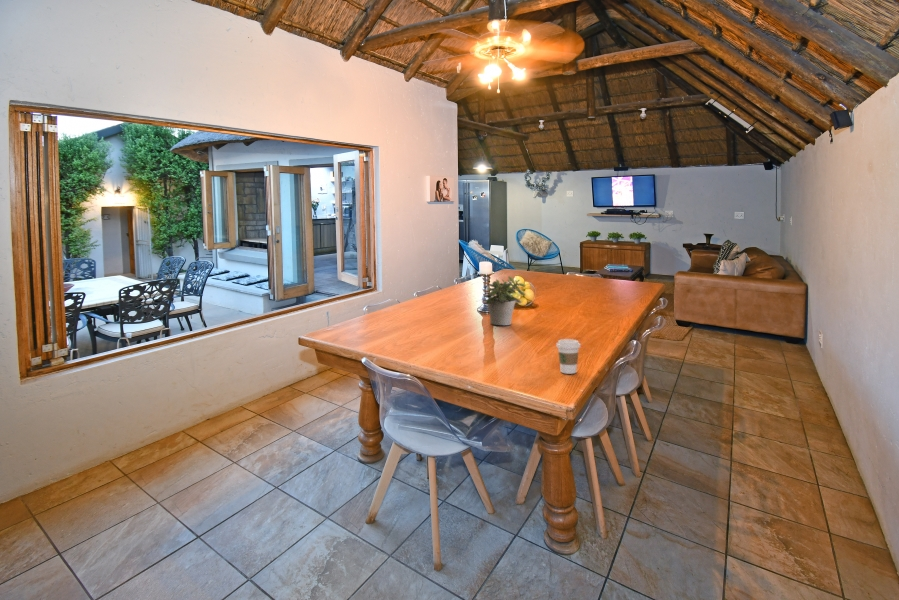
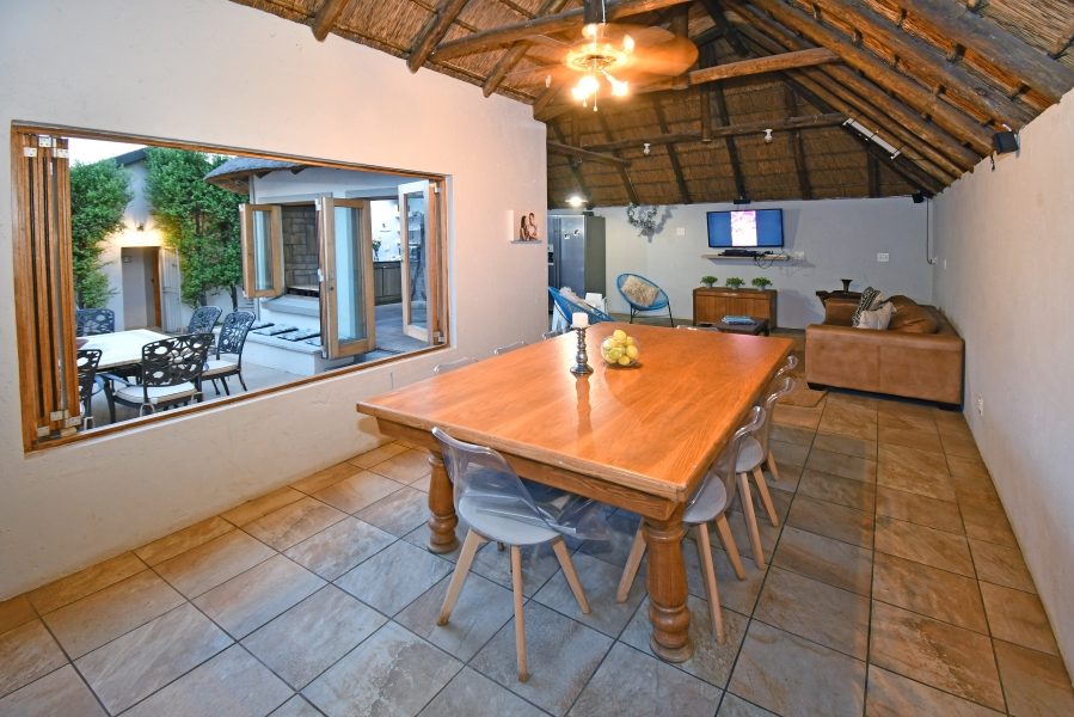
- potted plant [484,275,527,326]
- coffee cup [555,338,581,375]
